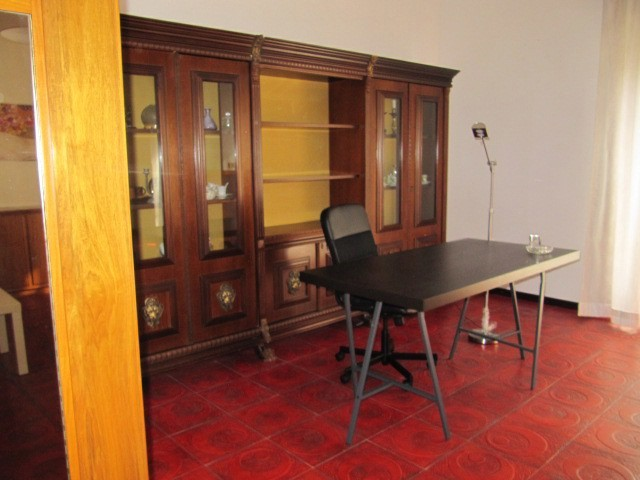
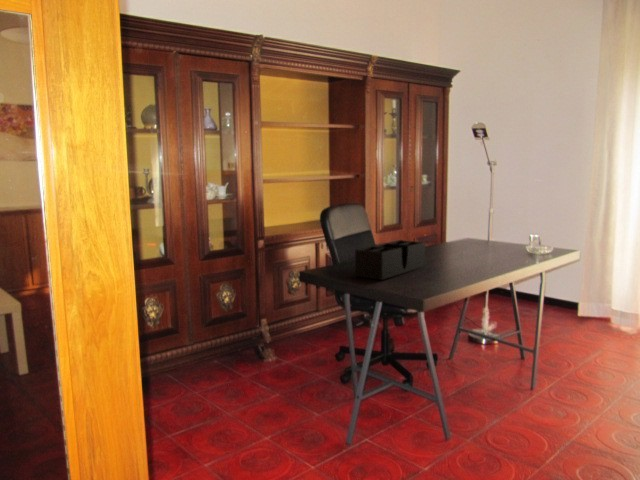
+ desk organizer [354,239,426,281]
